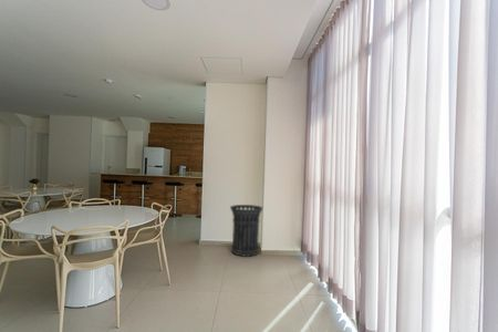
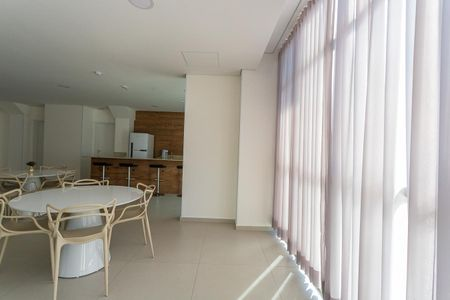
- trash can [229,204,263,258]
